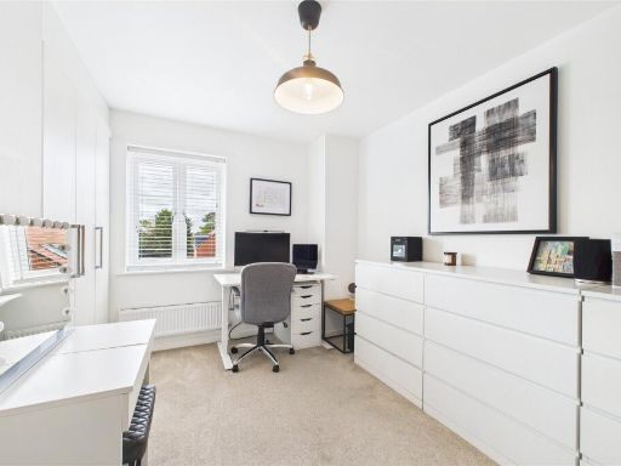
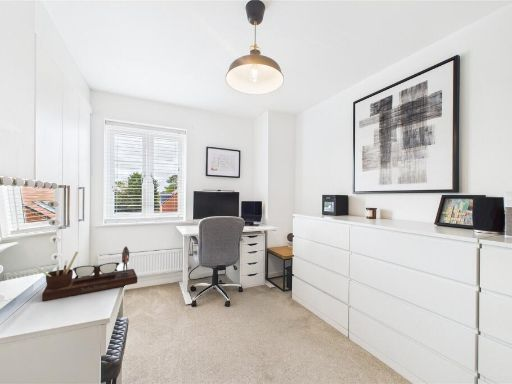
+ desk organizer [34,245,138,302]
